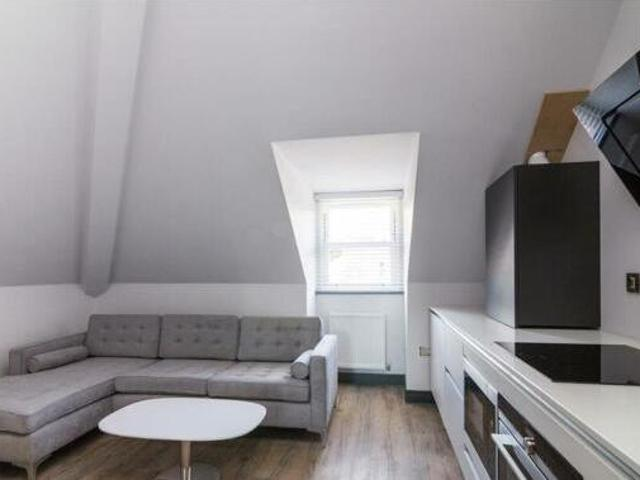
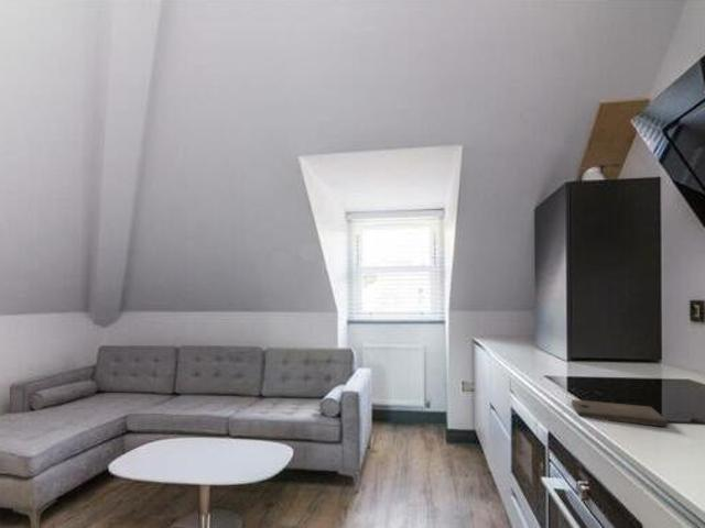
+ cutting board [571,398,670,428]
